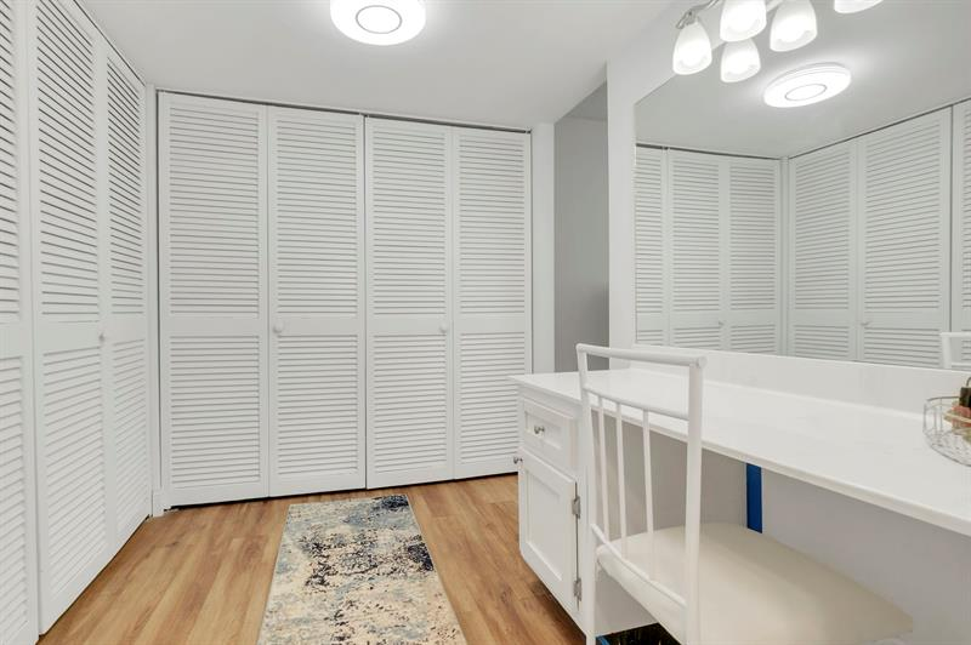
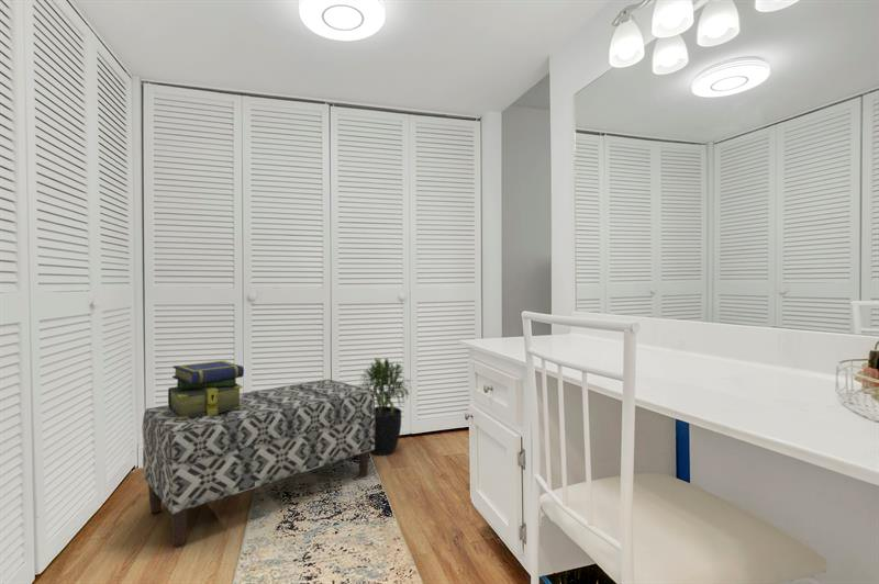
+ stack of books [167,360,245,419]
+ potted plant [358,357,413,457]
+ bench [142,379,376,547]
